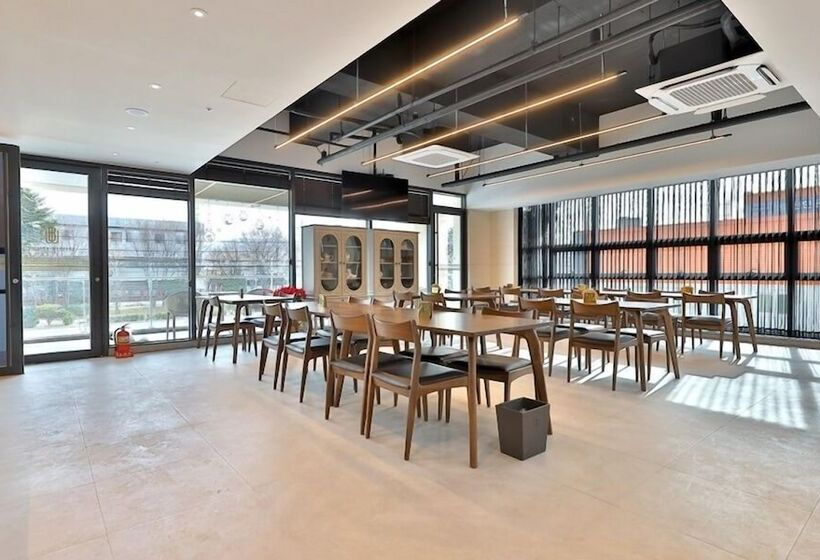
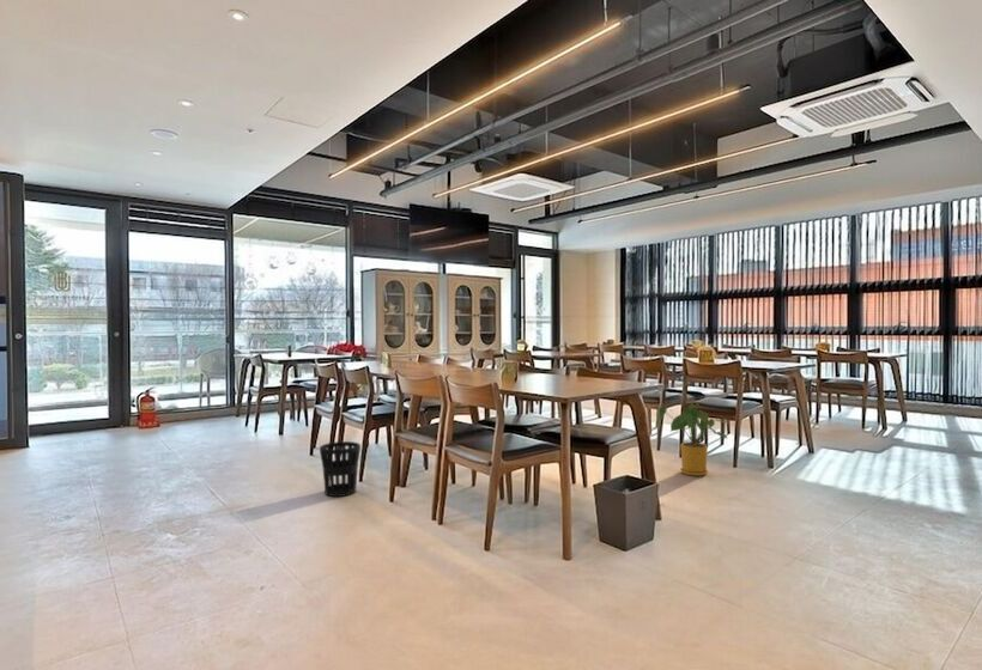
+ wastebasket [319,440,362,498]
+ house plant [655,402,729,477]
